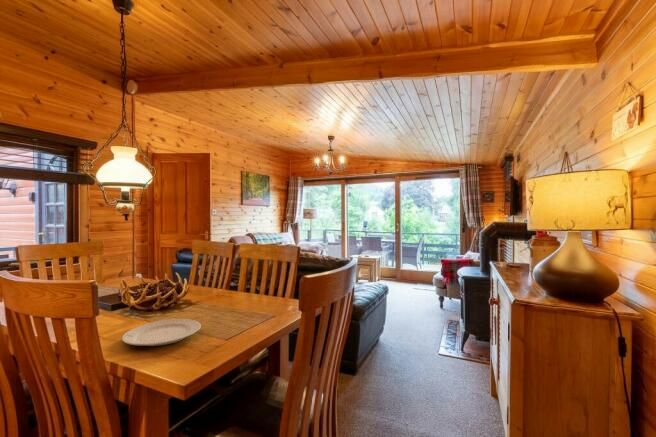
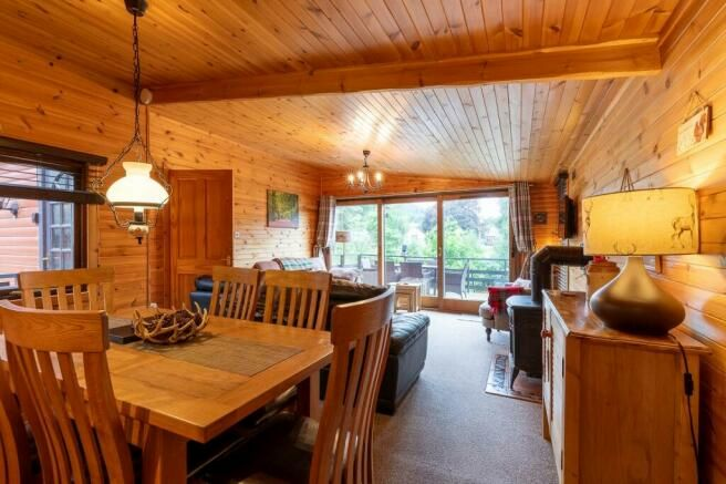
- chinaware [121,318,202,347]
